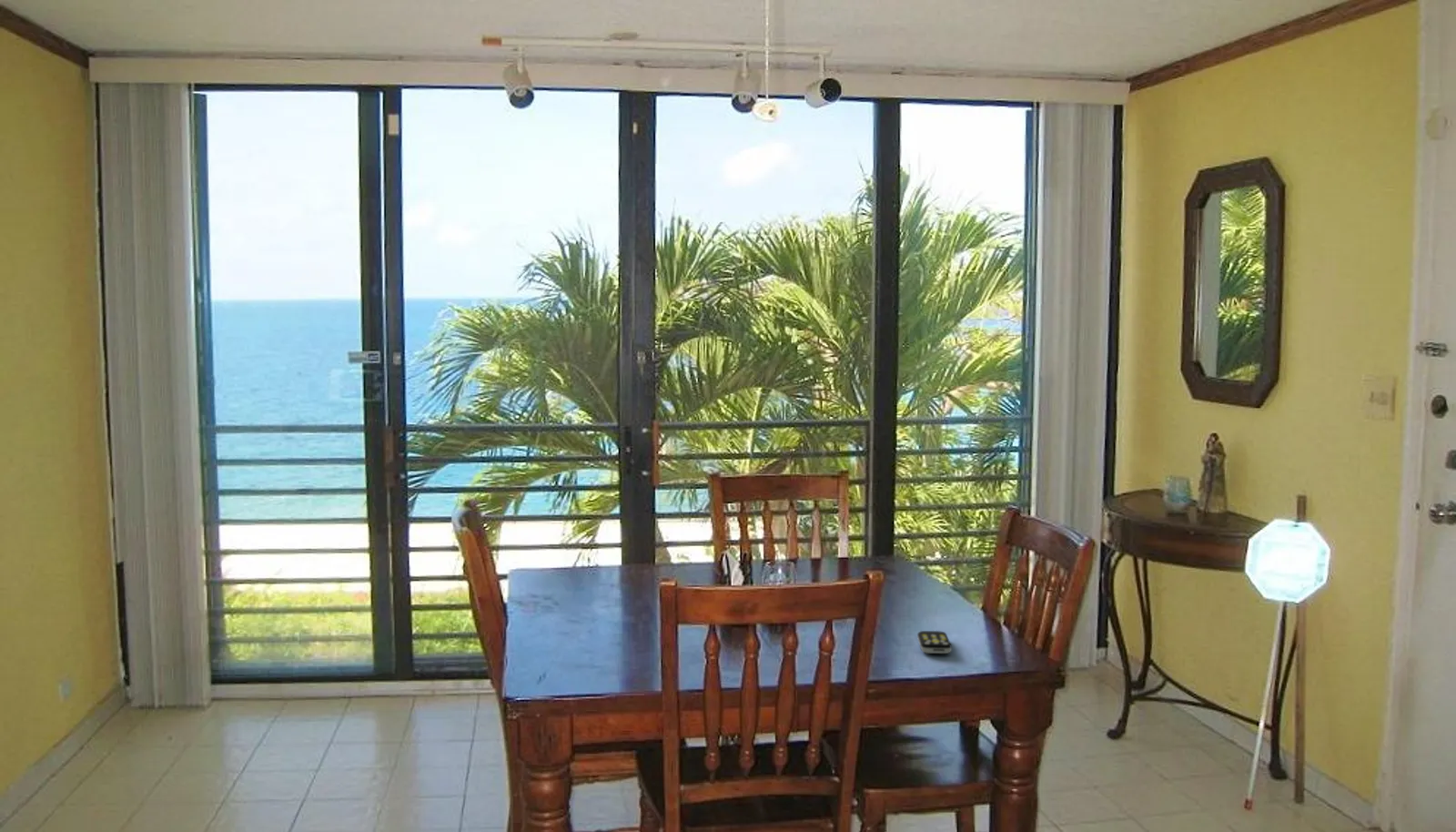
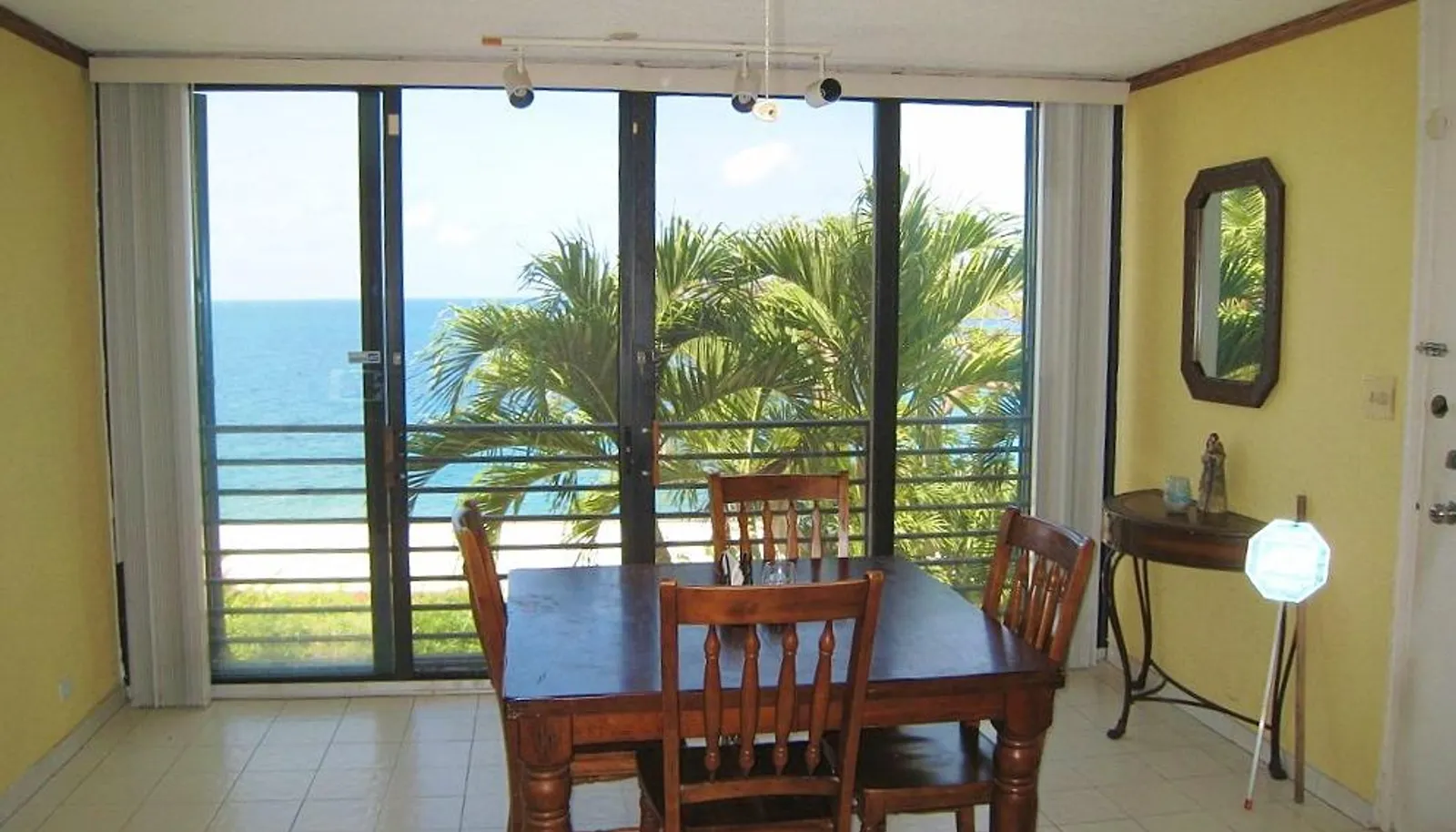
- remote control [916,630,953,654]
